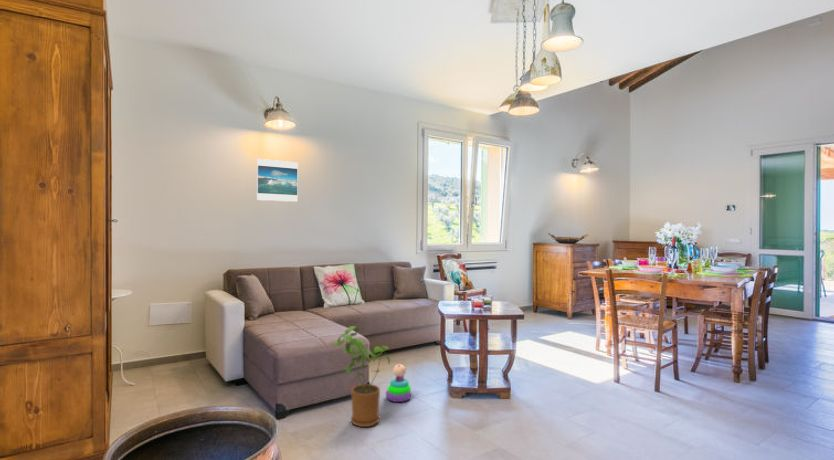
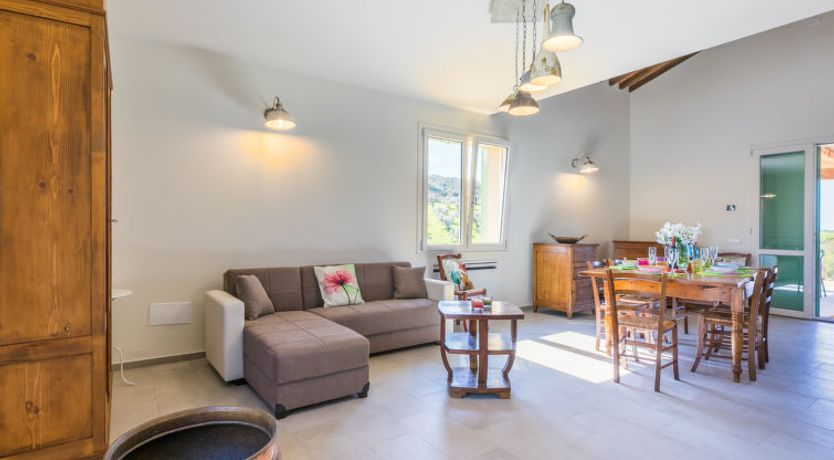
- house plant [332,325,391,428]
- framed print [256,158,299,203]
- stacking toy [385,363,412,403]
